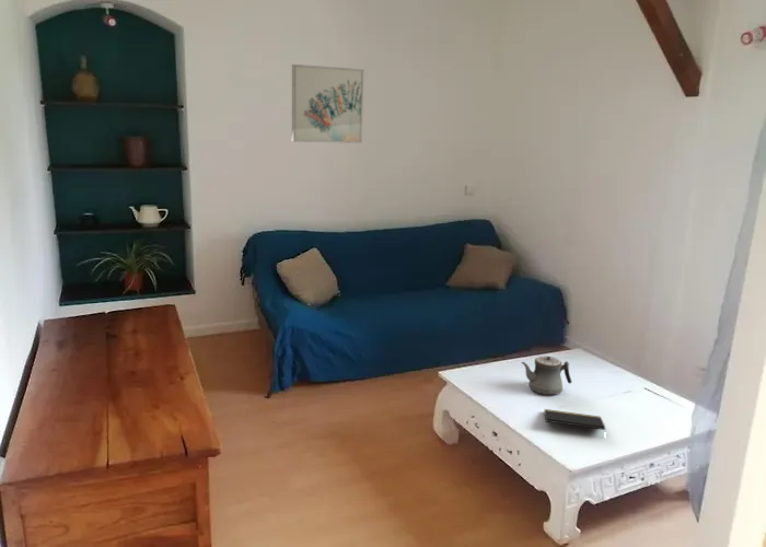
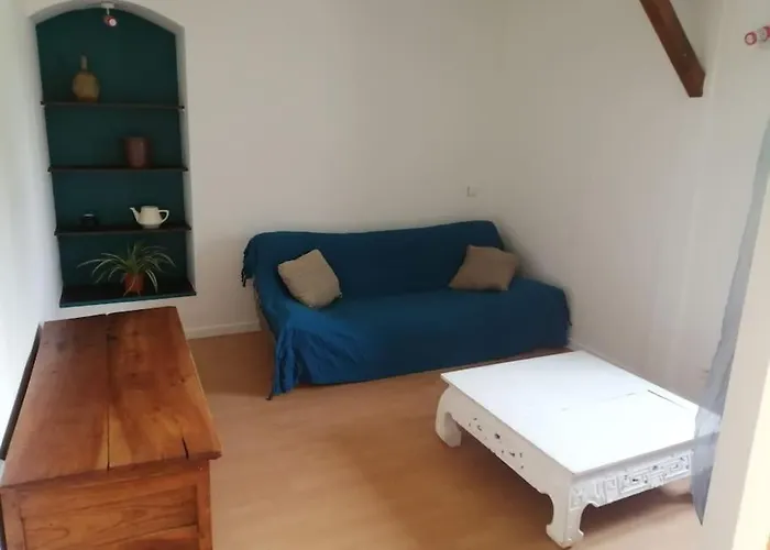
- teapot [520,356,572,396]
- wall art [291,63,364,144]
- notepad [543,408,606,431]
